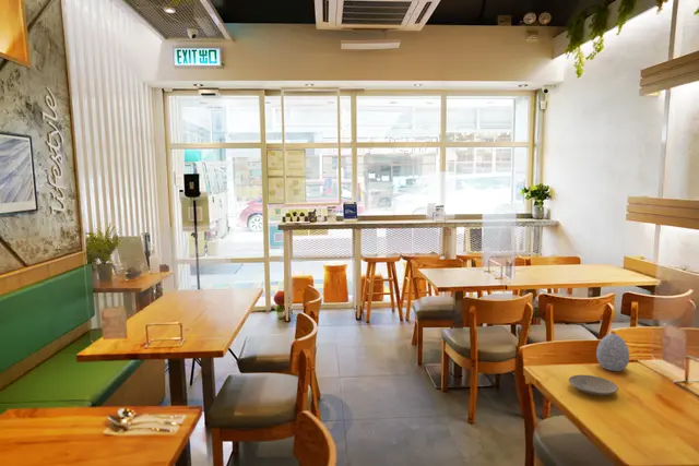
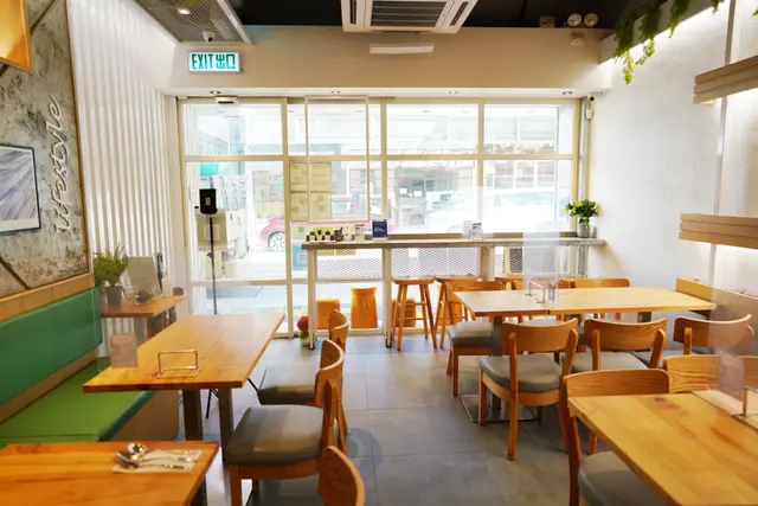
- decorative egg [595,333,630,372]
- plate [568,374,619,396]
